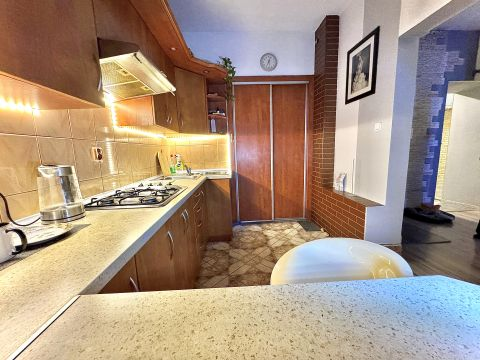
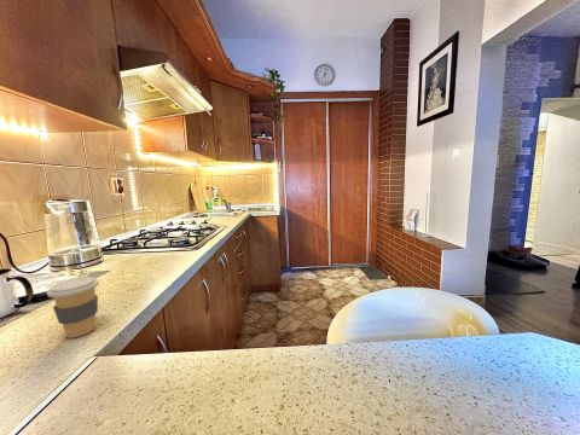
+ coffee cup [46,276,100,340]
